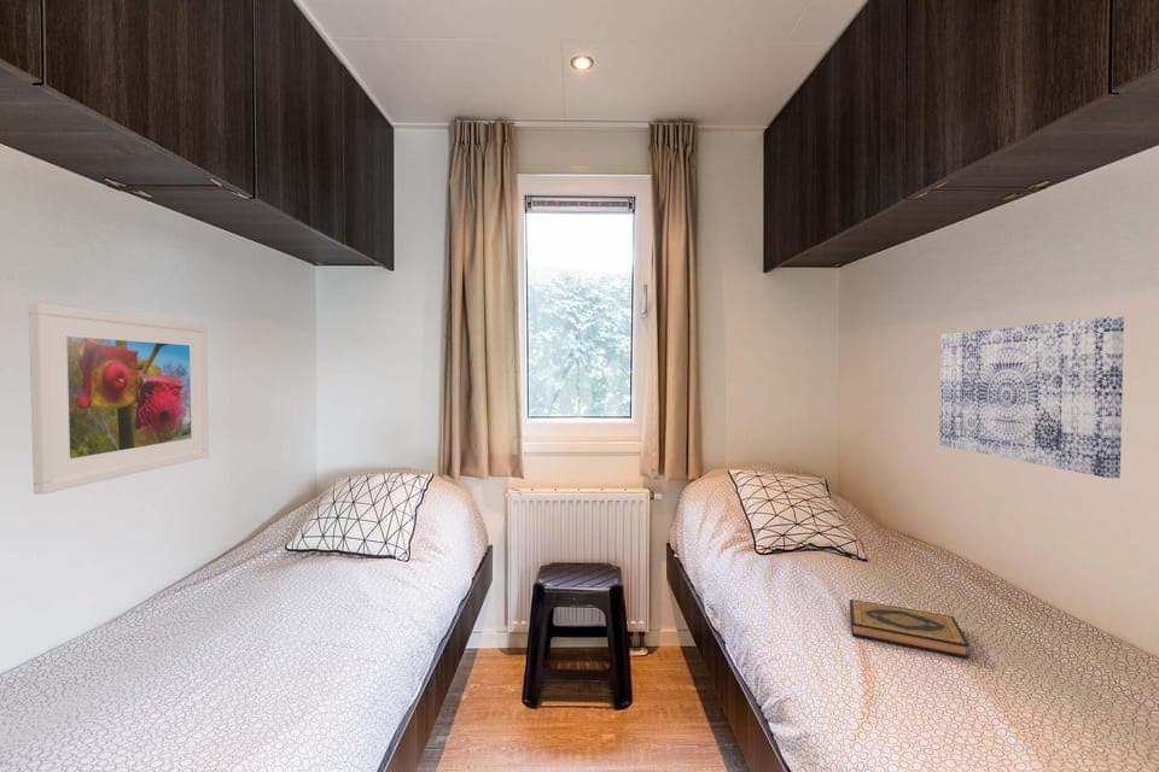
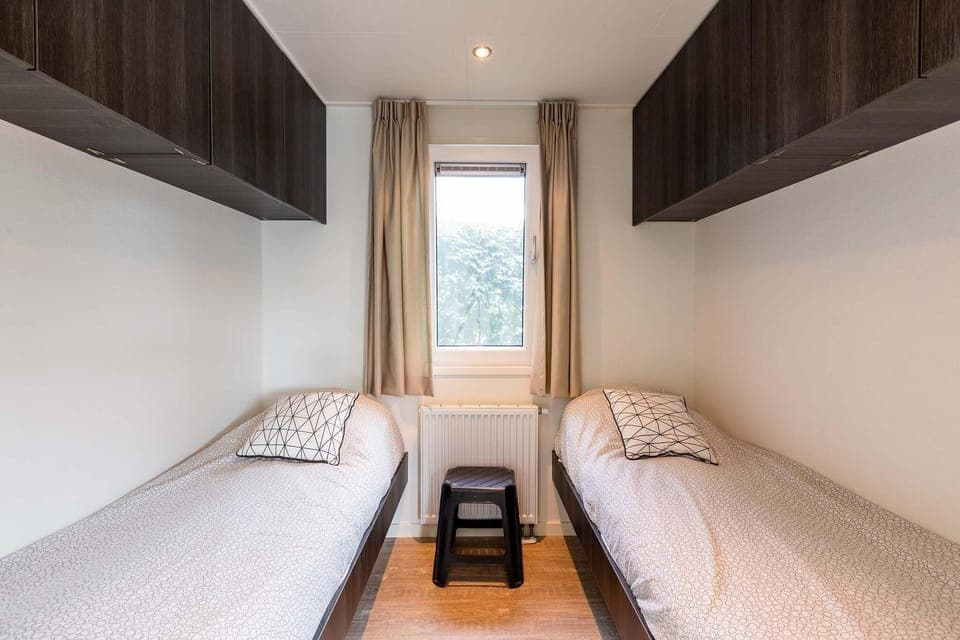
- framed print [28,302,210,496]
- wall art [938,316,1125,479]
- hardback book [849,598,971,659]
